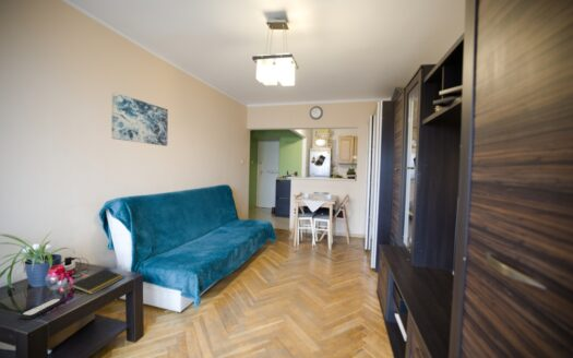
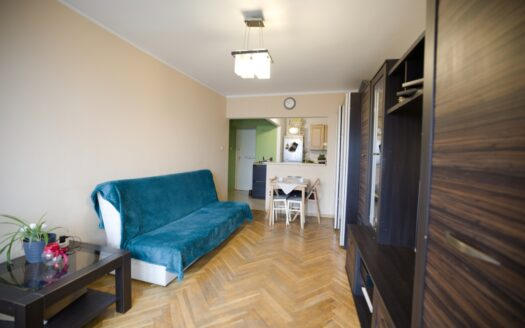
- remote control [20,298,63,320]
- wall art [110,92,169,147]
- notepad [69,268,124,296]
